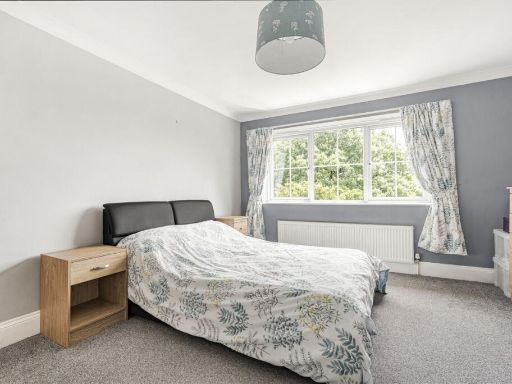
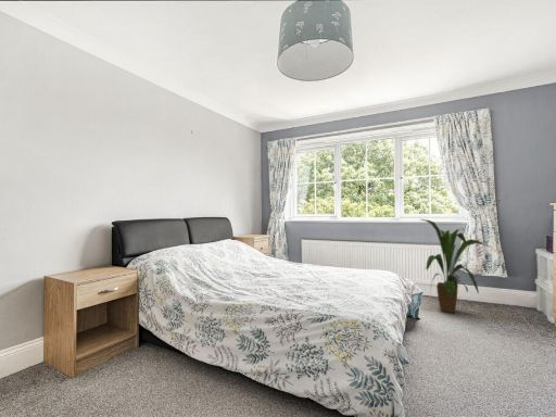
+ house plant [419,218,492,314]
